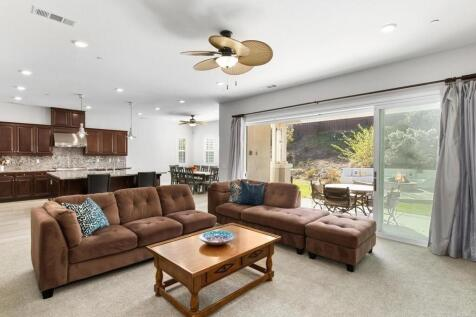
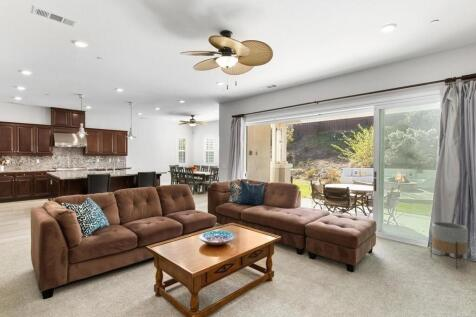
+ planter [430,221,469,270]
